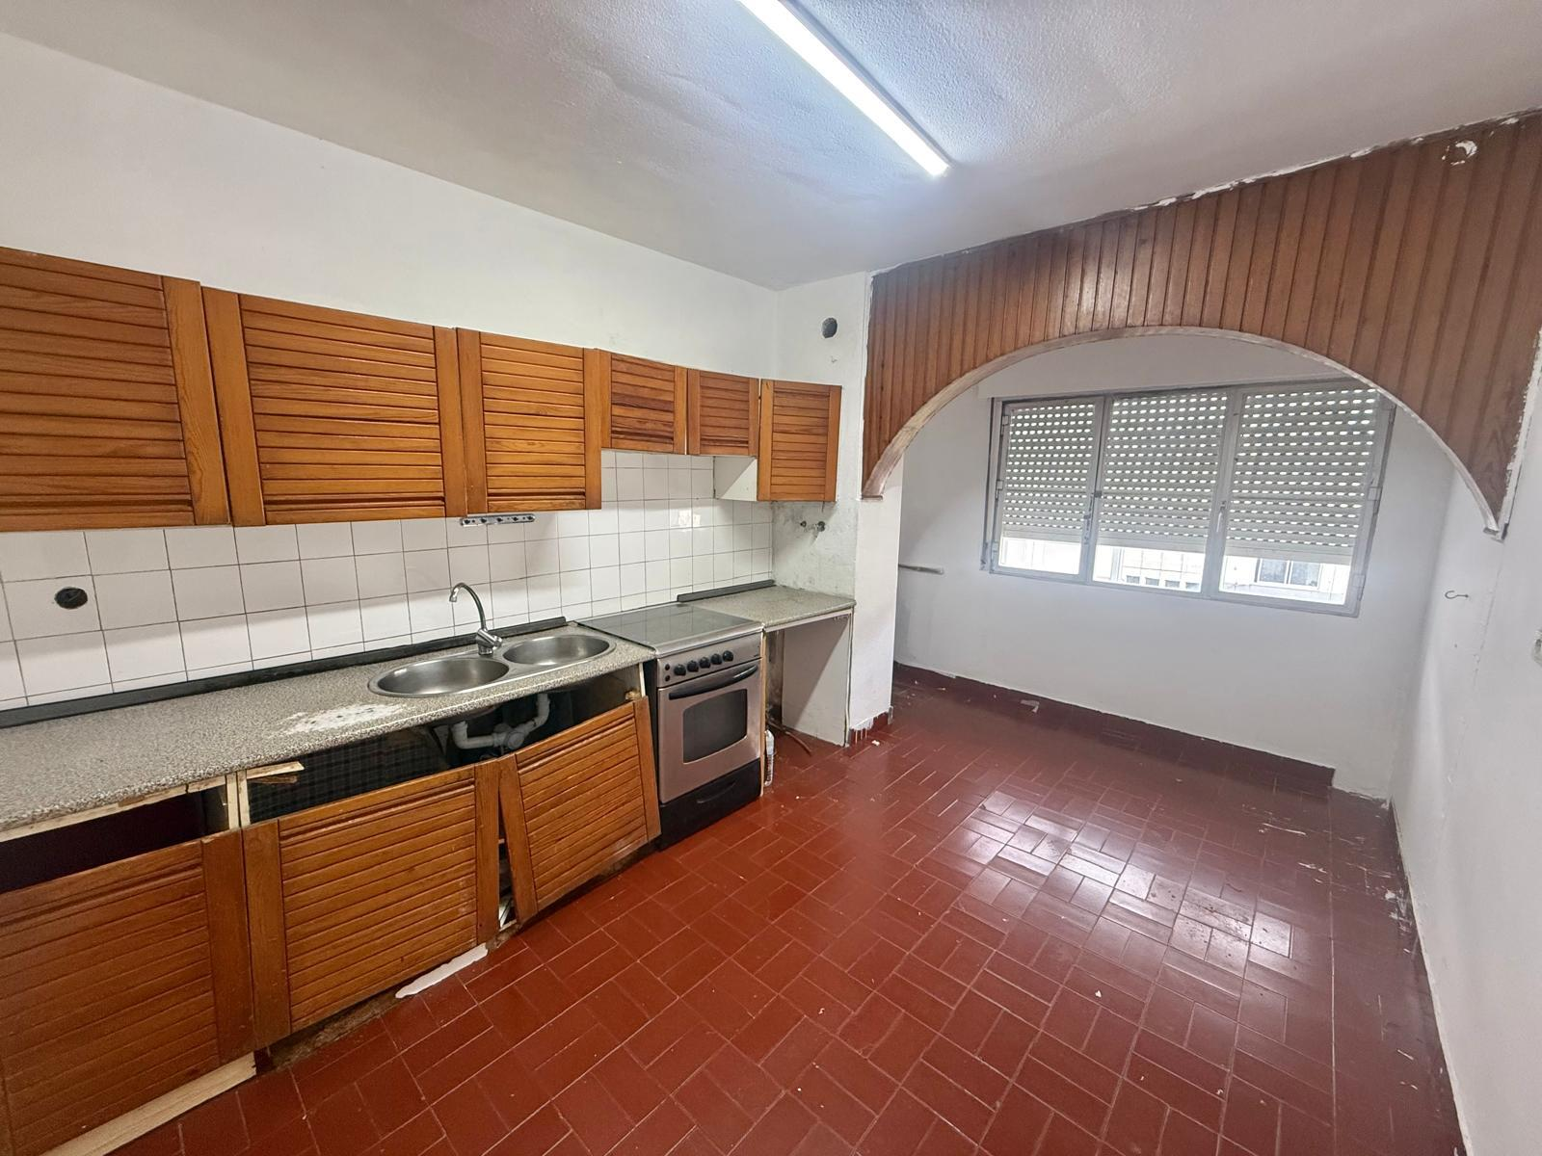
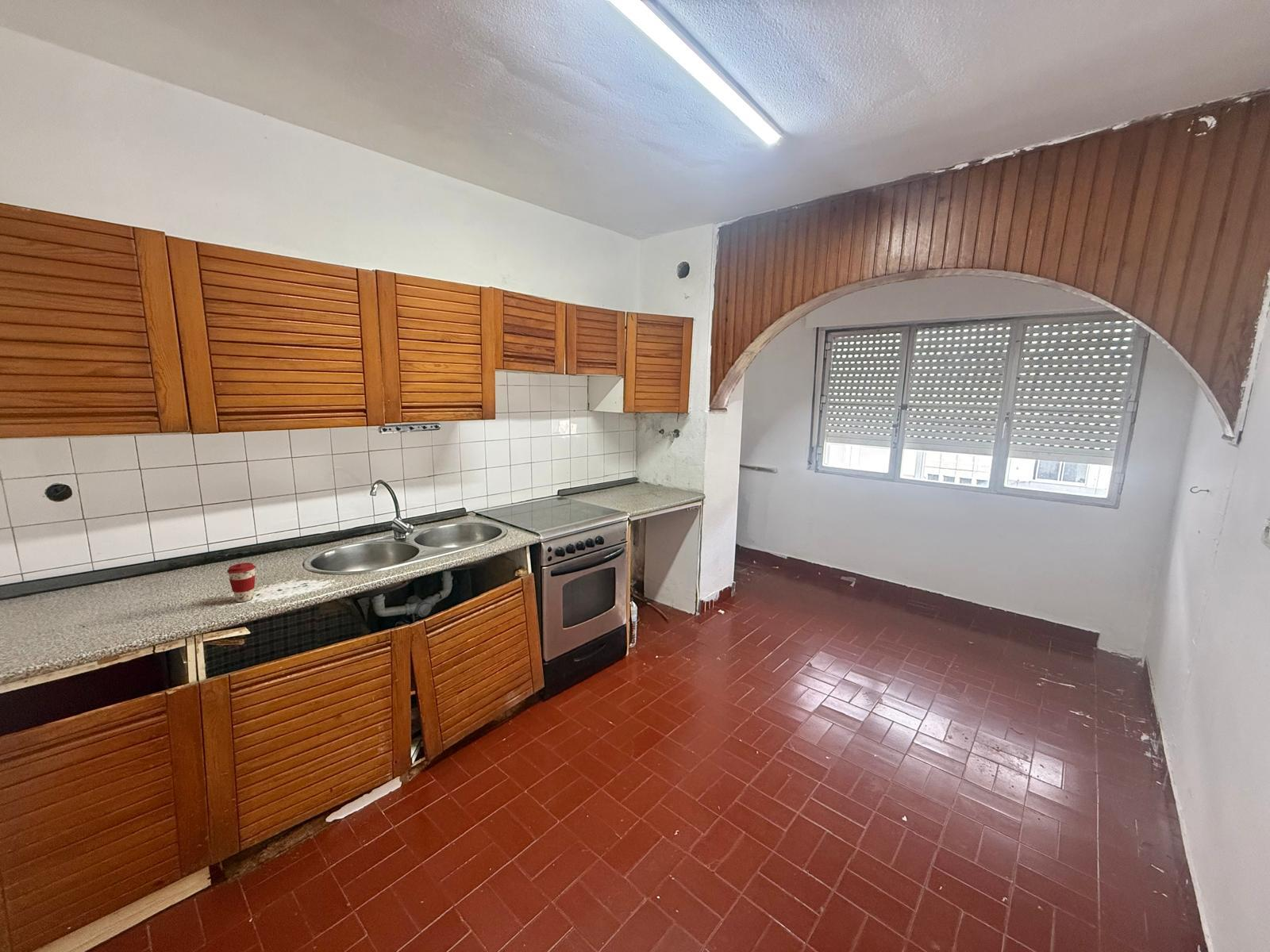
+ coffee cup [226,562,256,603]
